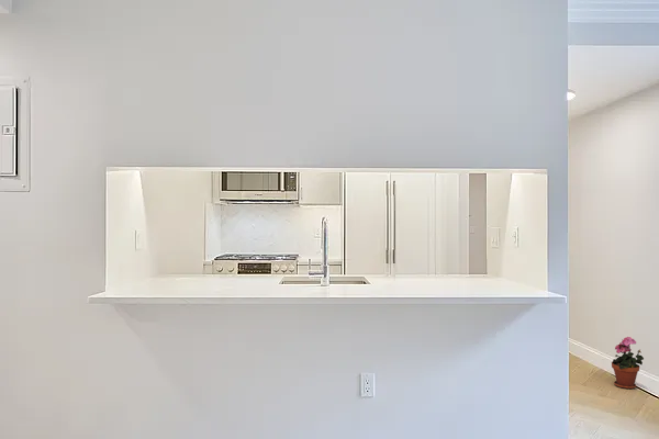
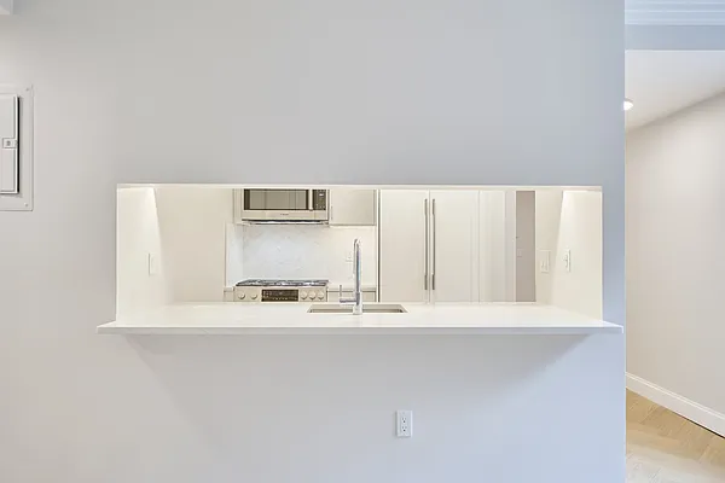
- potted plant [611,336,645,390]
